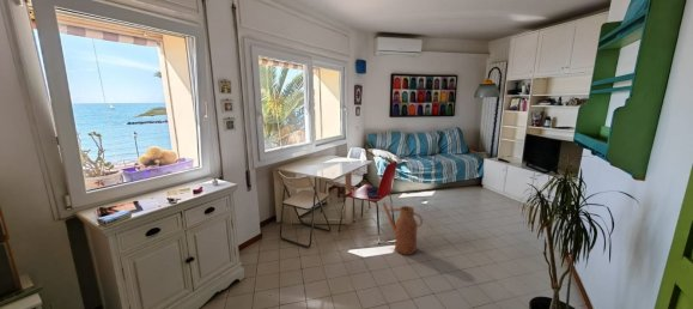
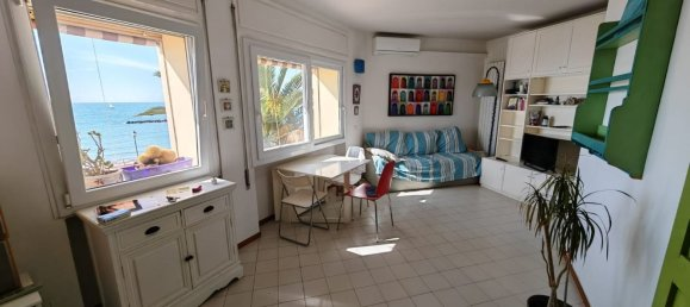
- watering can [381,201,424,256]
